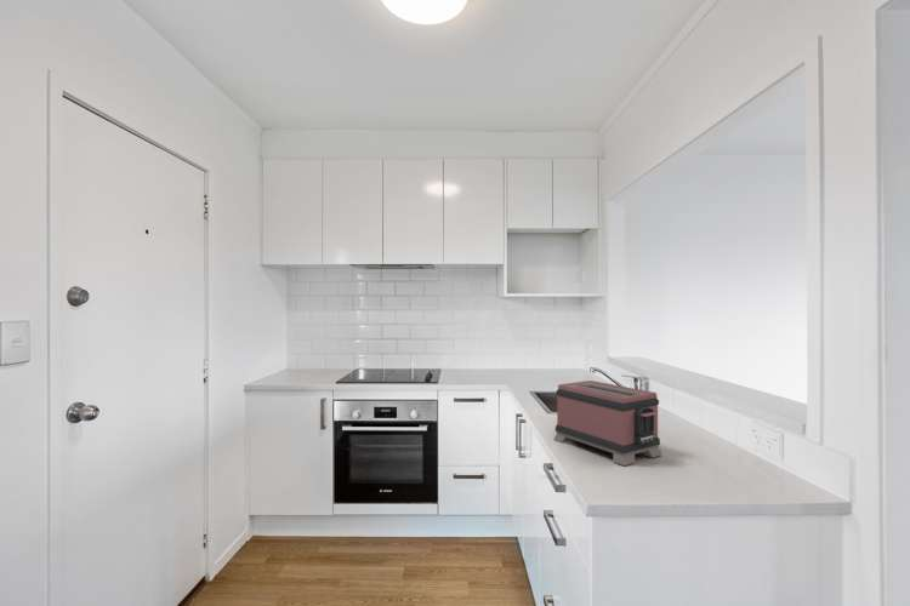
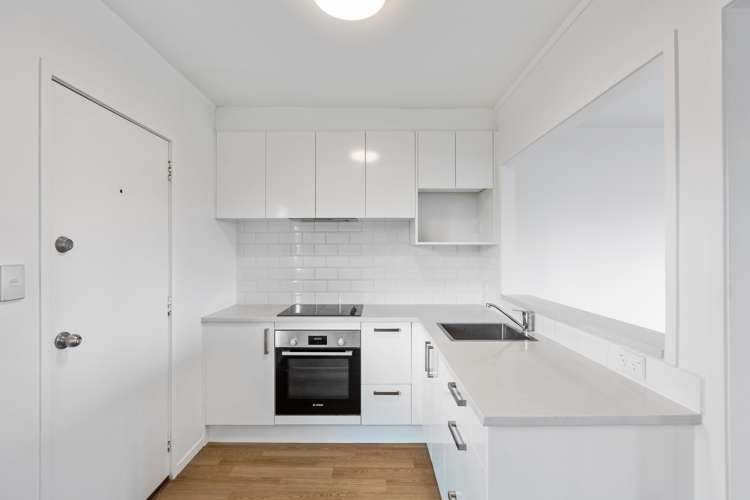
- toaster [552,379,664,467]
